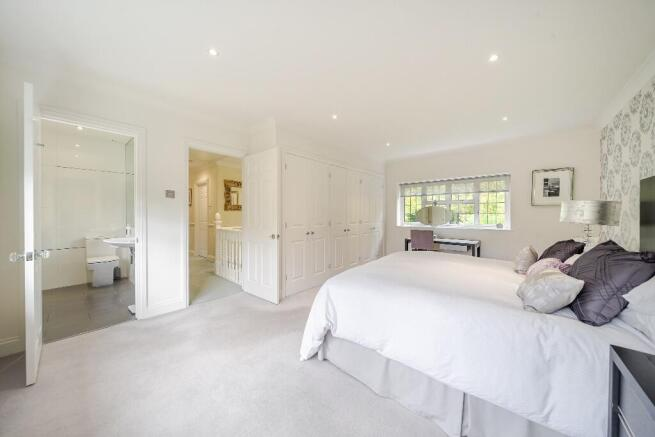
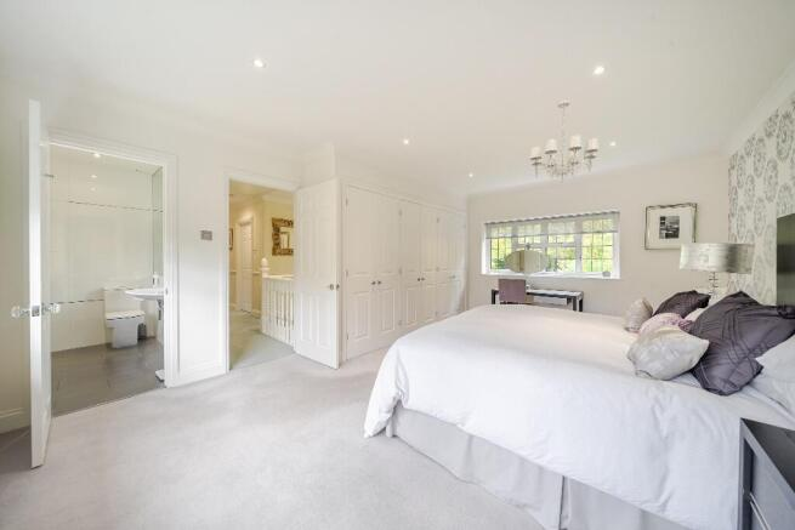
+ chandelier [529,99,600,184]
